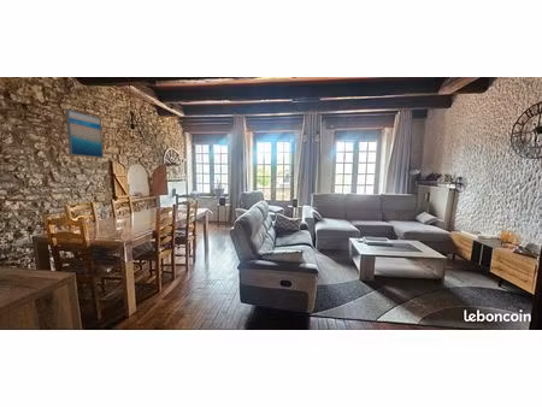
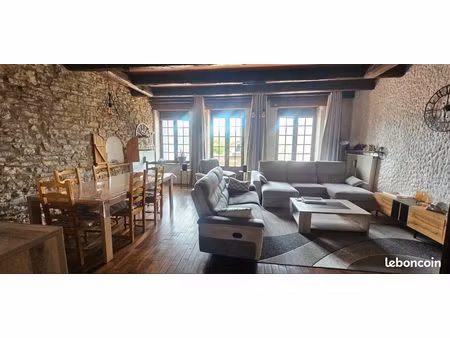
- wall art [64,108,104,159]
